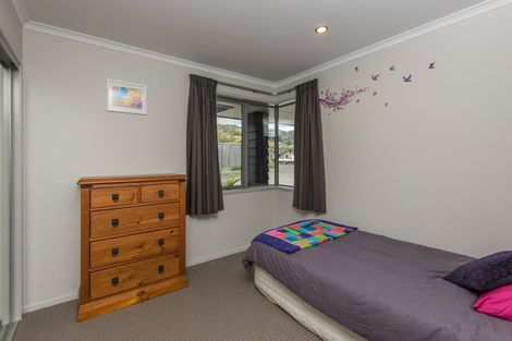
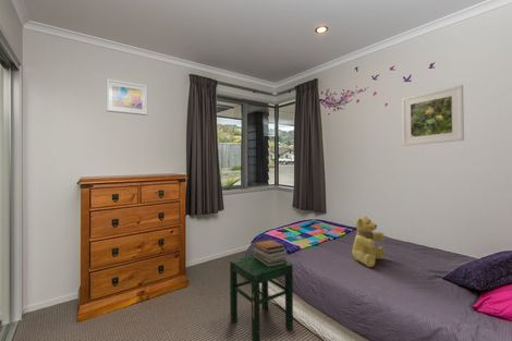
+ teddy bear [351,216,386,268]
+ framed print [401,84,465,147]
+ stool [229,254,294,341]
+ book stack [251,238,288,267]
